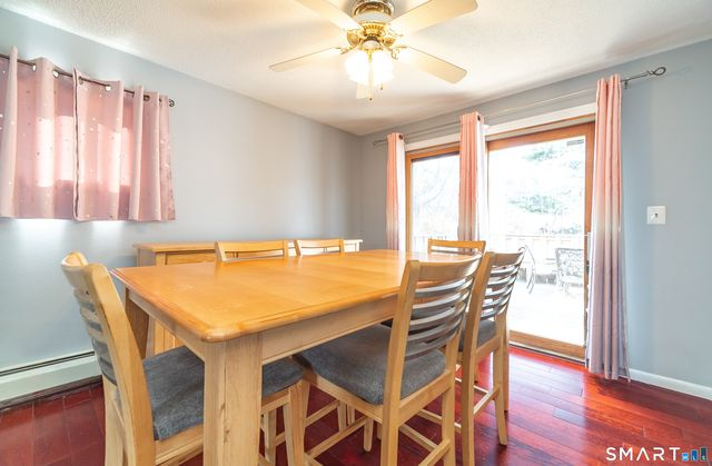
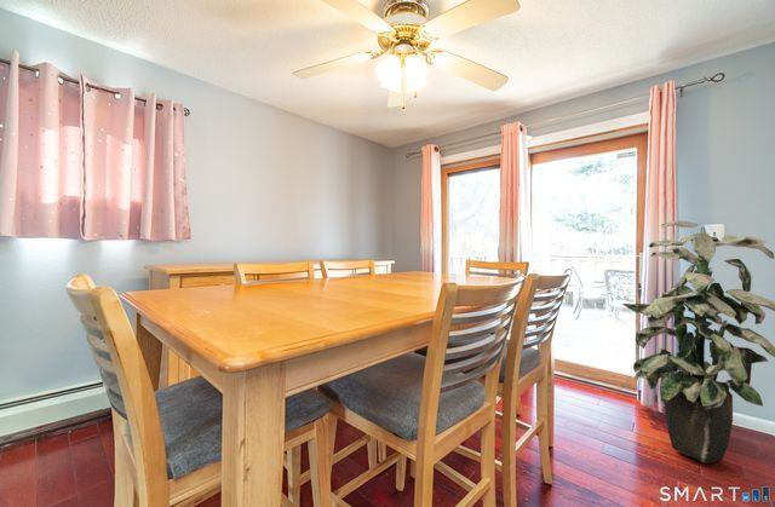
+ indoor plant [621,220,775,465]
